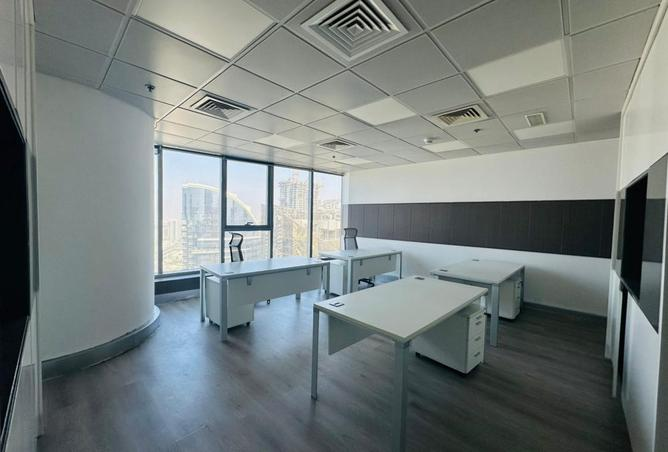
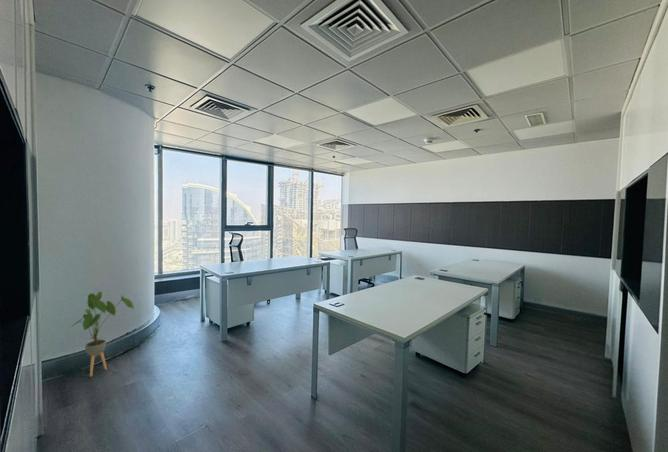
+ house plant [69,291,135,378]
